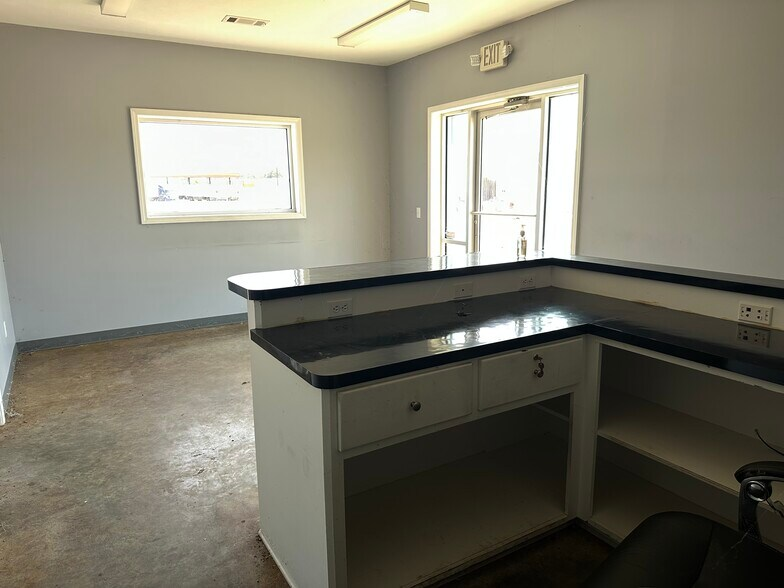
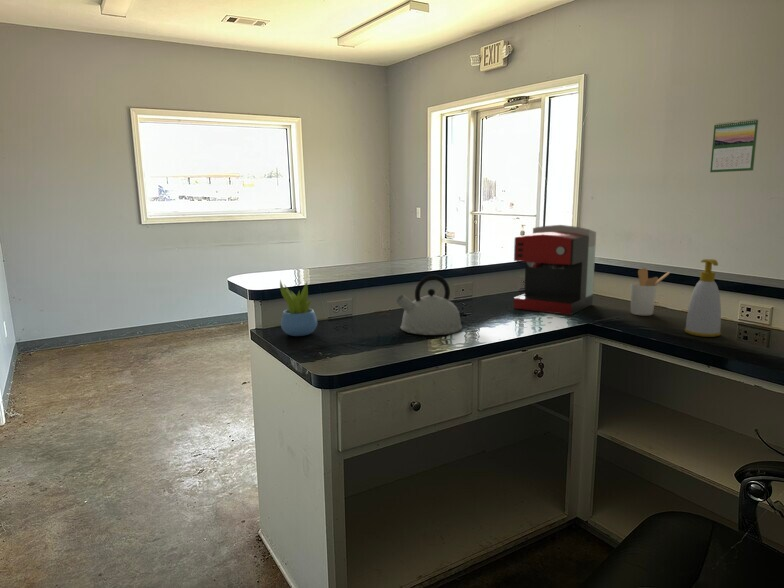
+ coffee maker [513,224,597,316]
+ calendar [709,118,759,173]
+ succulent plant [279,279,318,337]
+ kettle [395,274,463,336]
+ utensil holder [630,267,671,317]
+ soap bottle [683,258,722,338]
